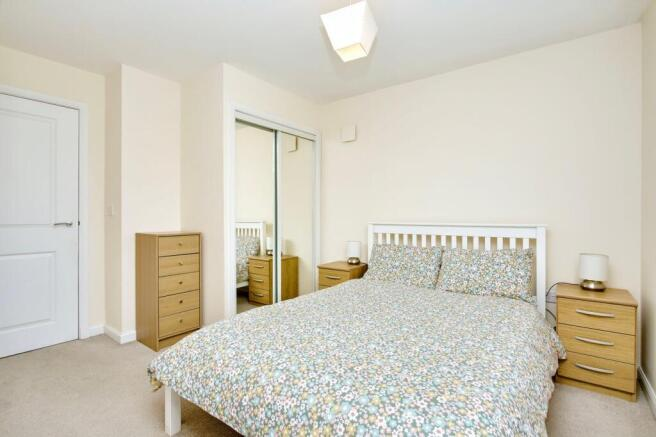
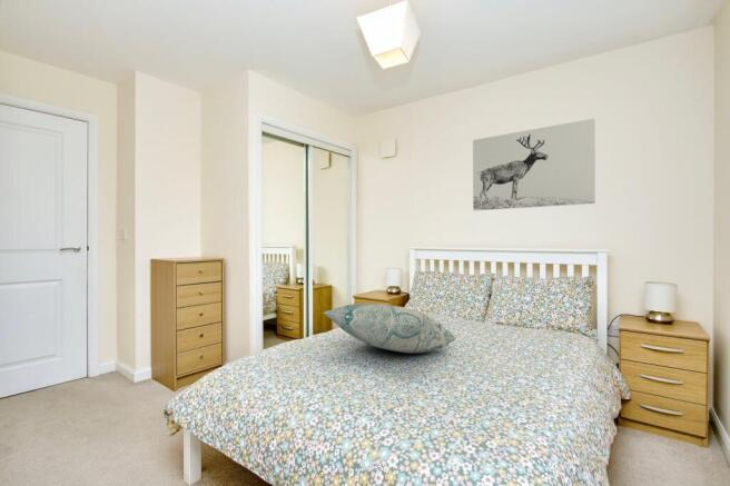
+ decorative pillow [323,302,457,355]
+ wall art [472,118,596,211]
